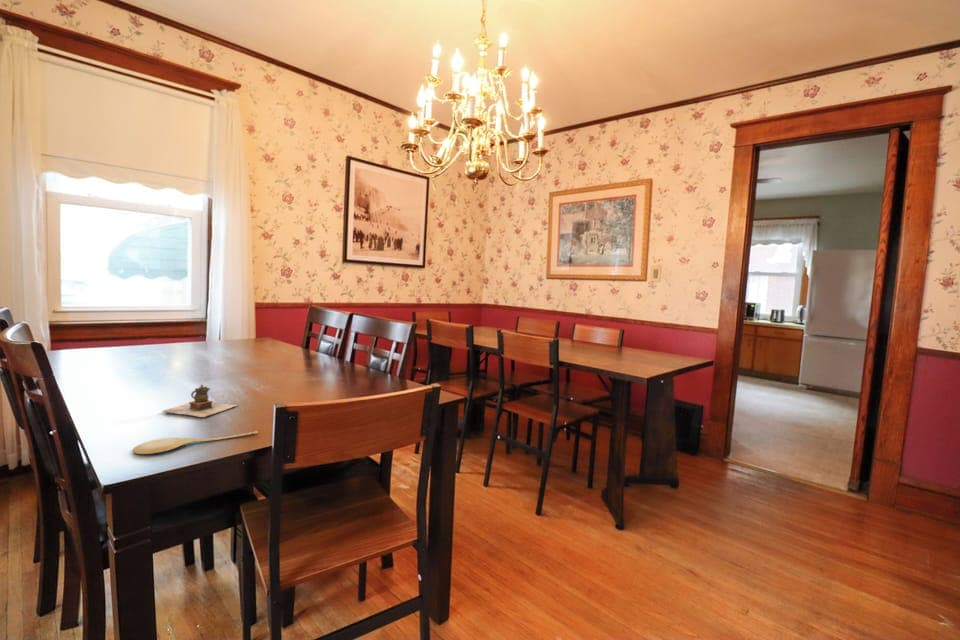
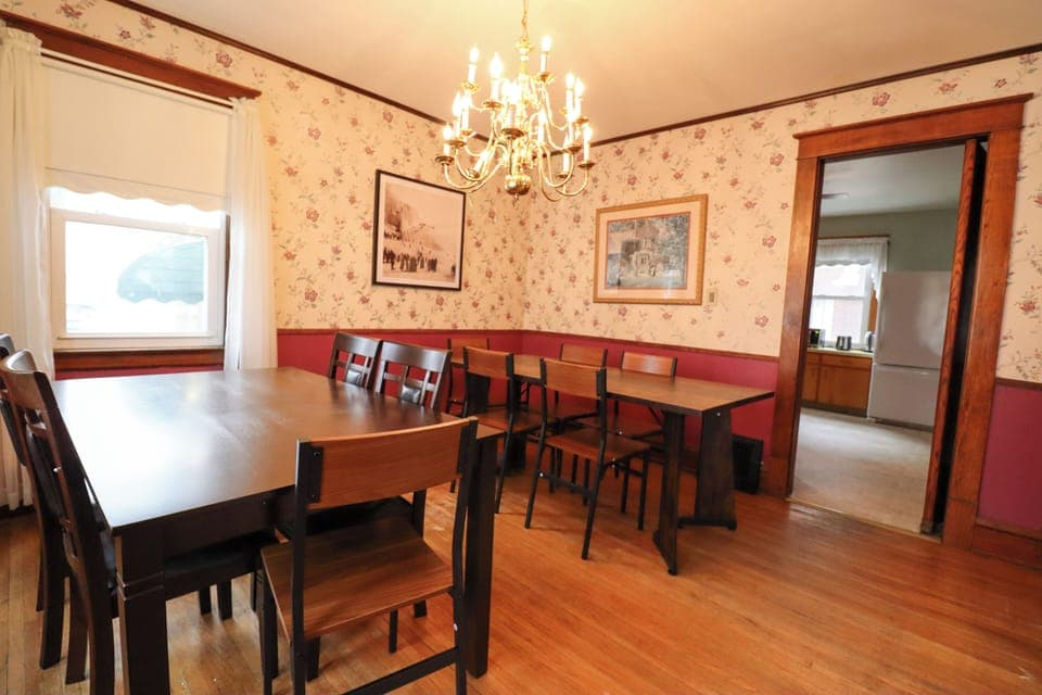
- spoon [131,430,259,455]
- teapot [161,384,238,418]
